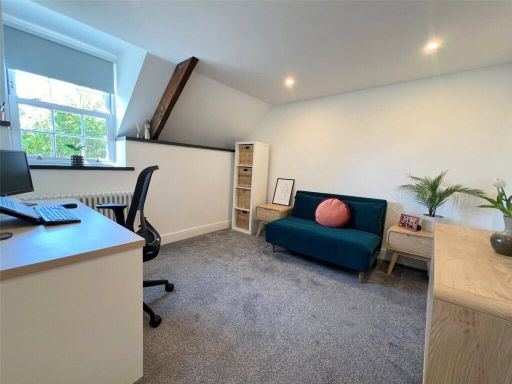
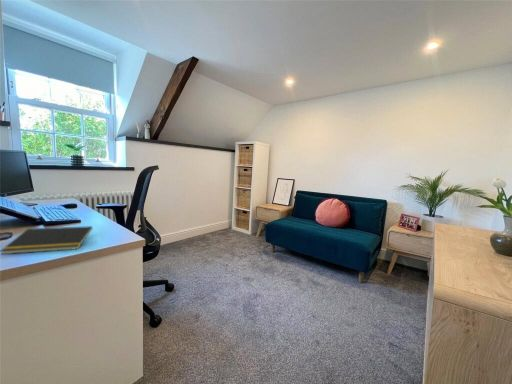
+ notepad [0,225,93,255]
